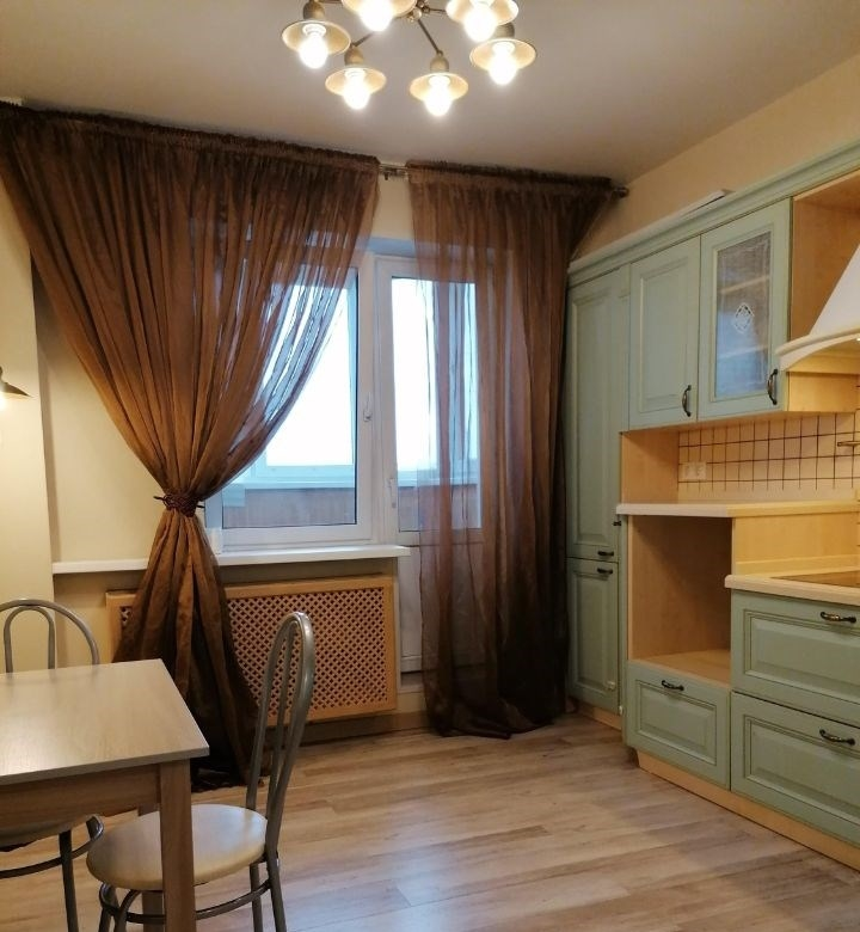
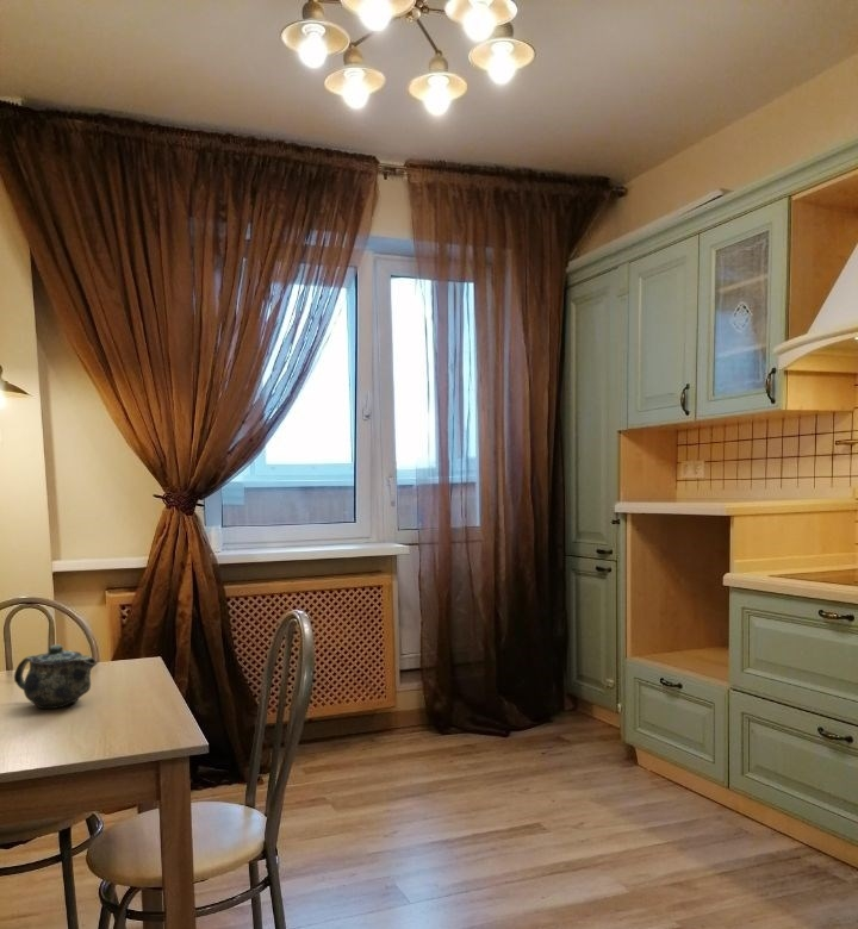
+ chinaware [13,643,99,711]
